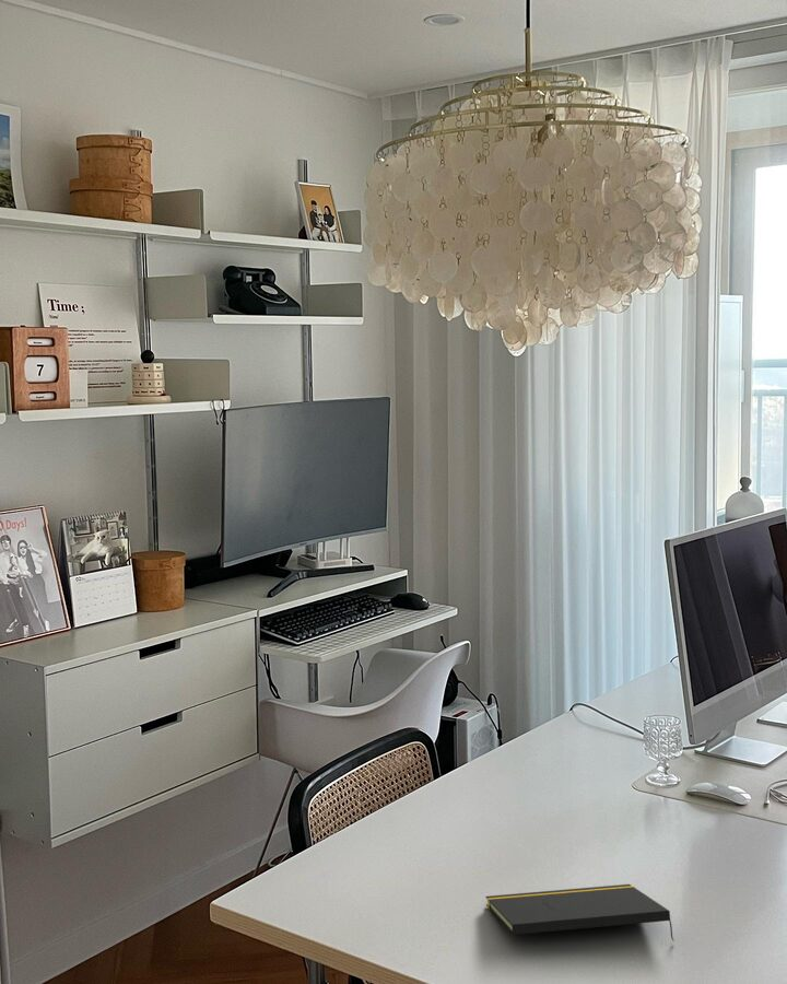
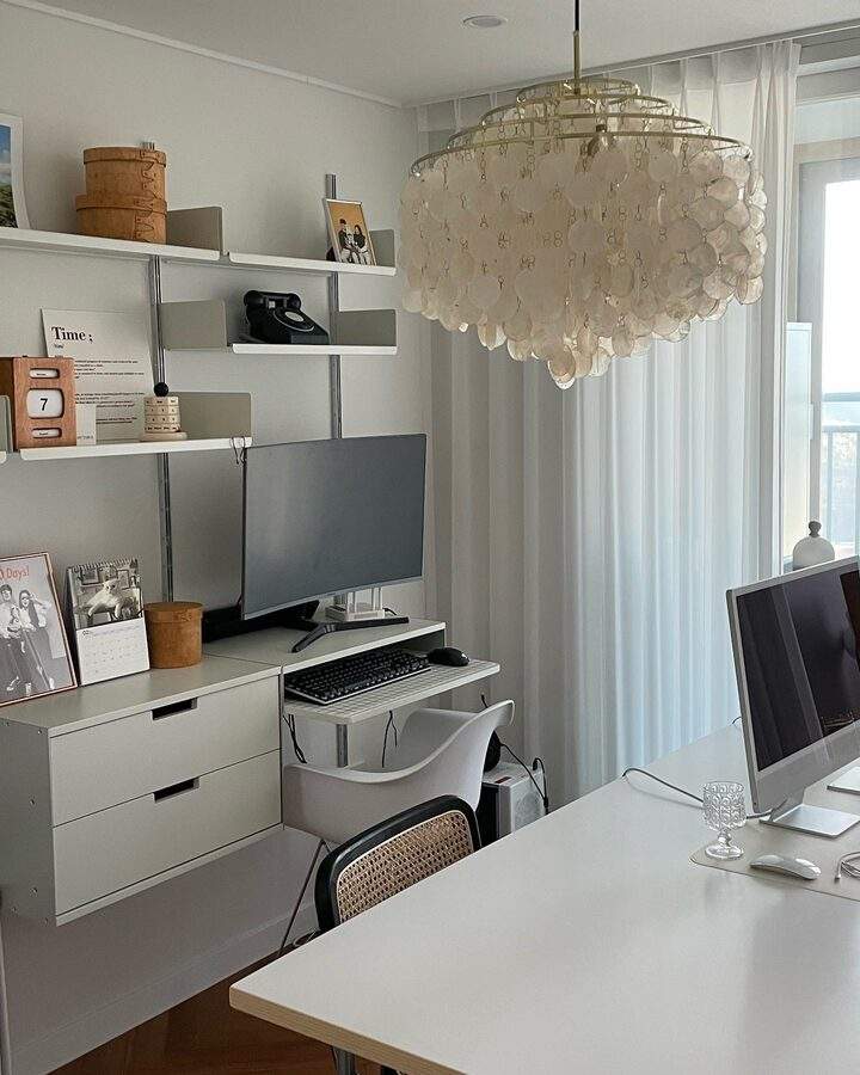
- notepad [485,883,674,942]
